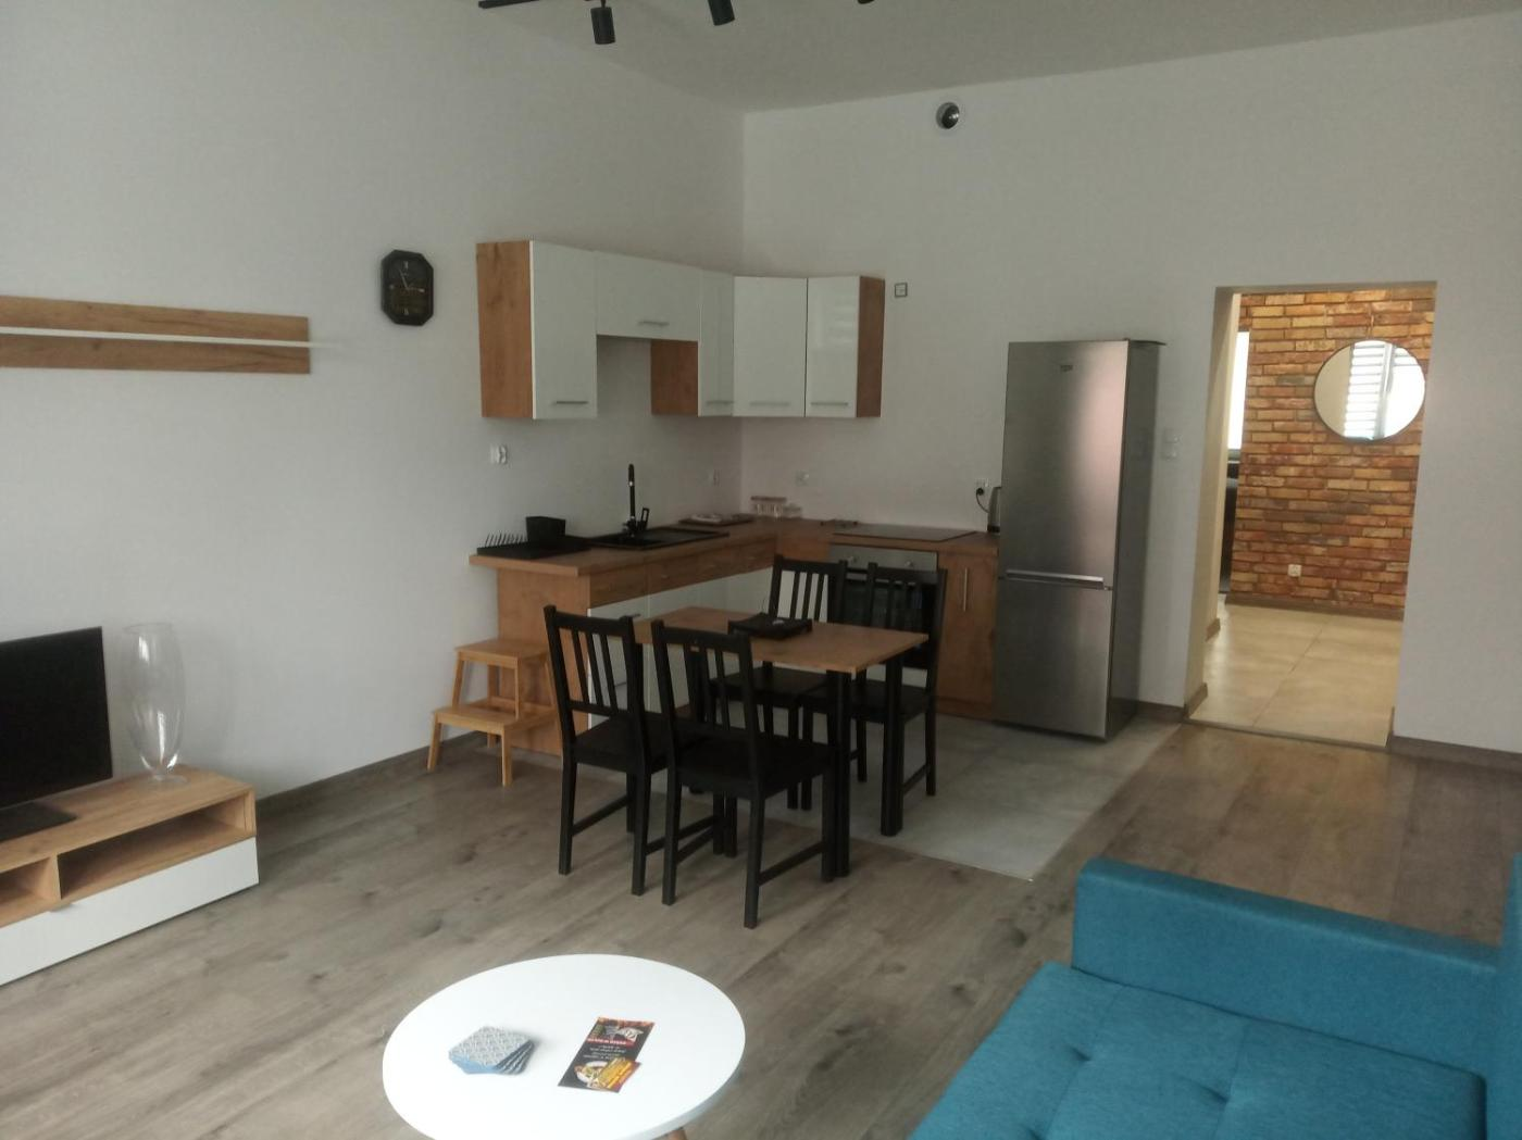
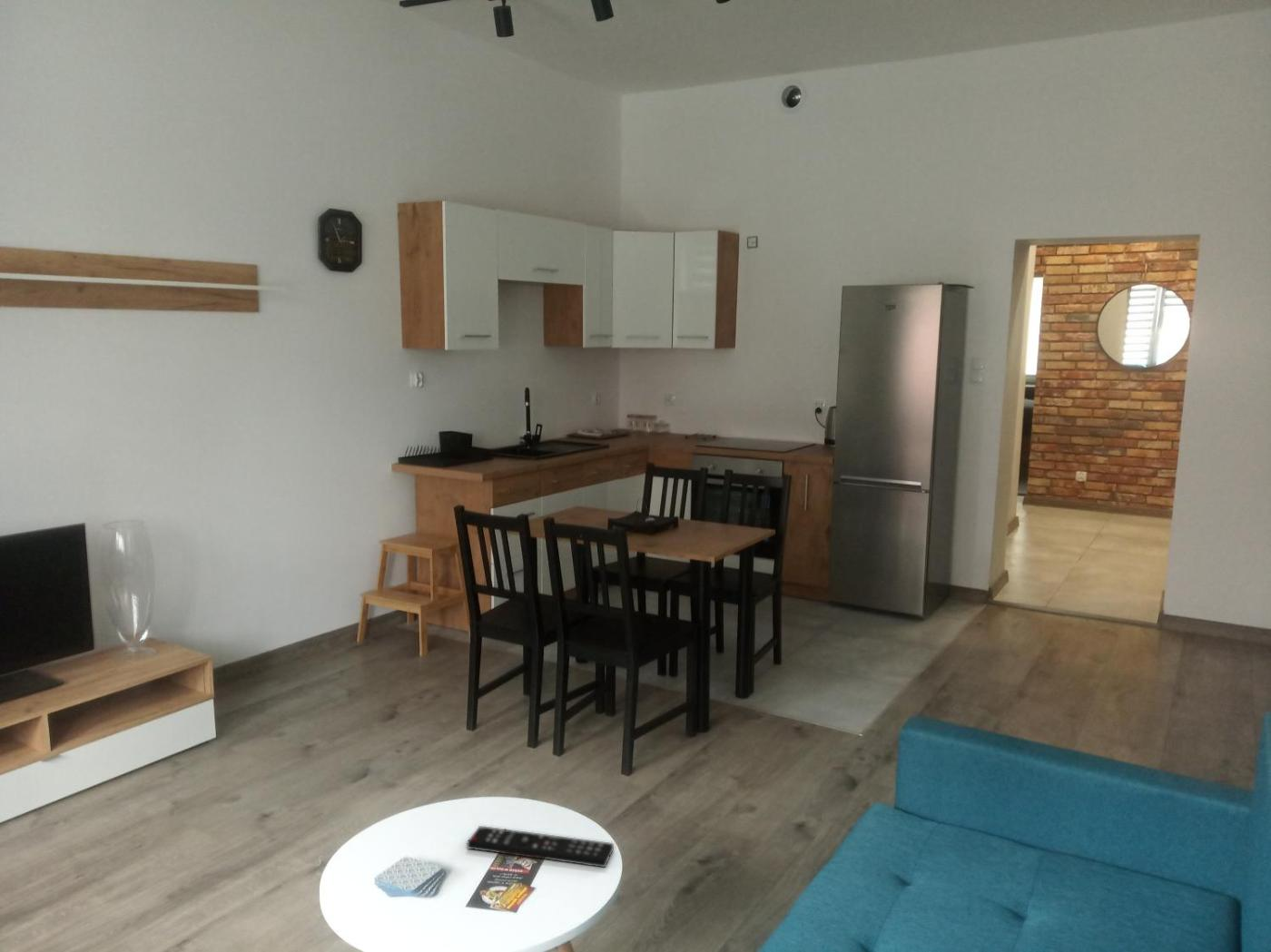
+ remote control [466,825,615,869]
